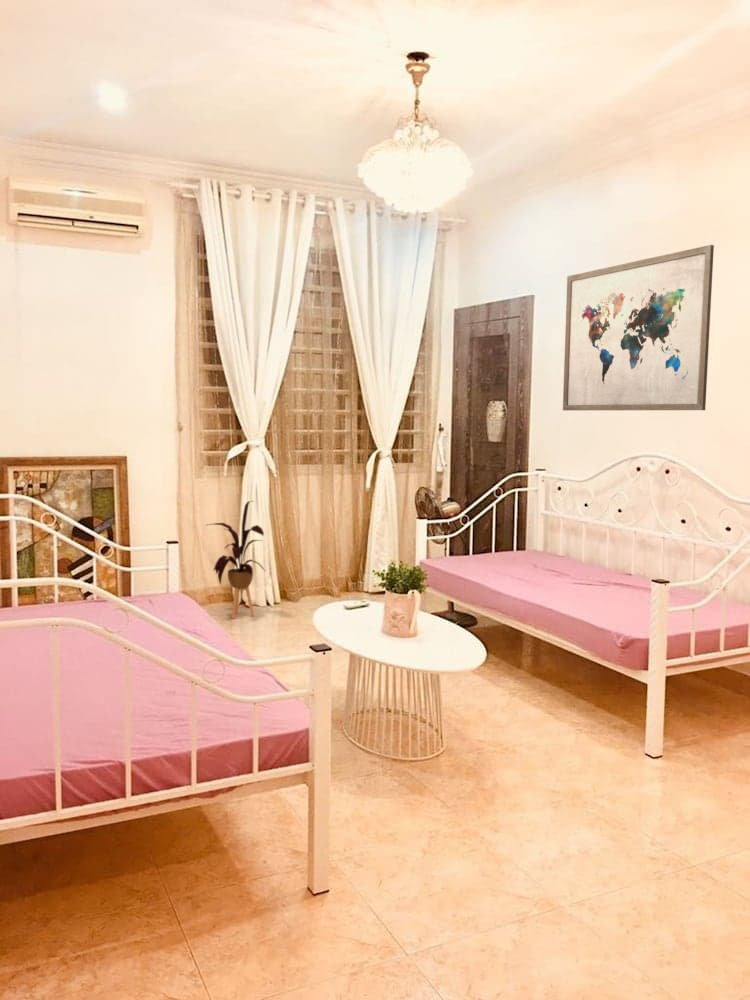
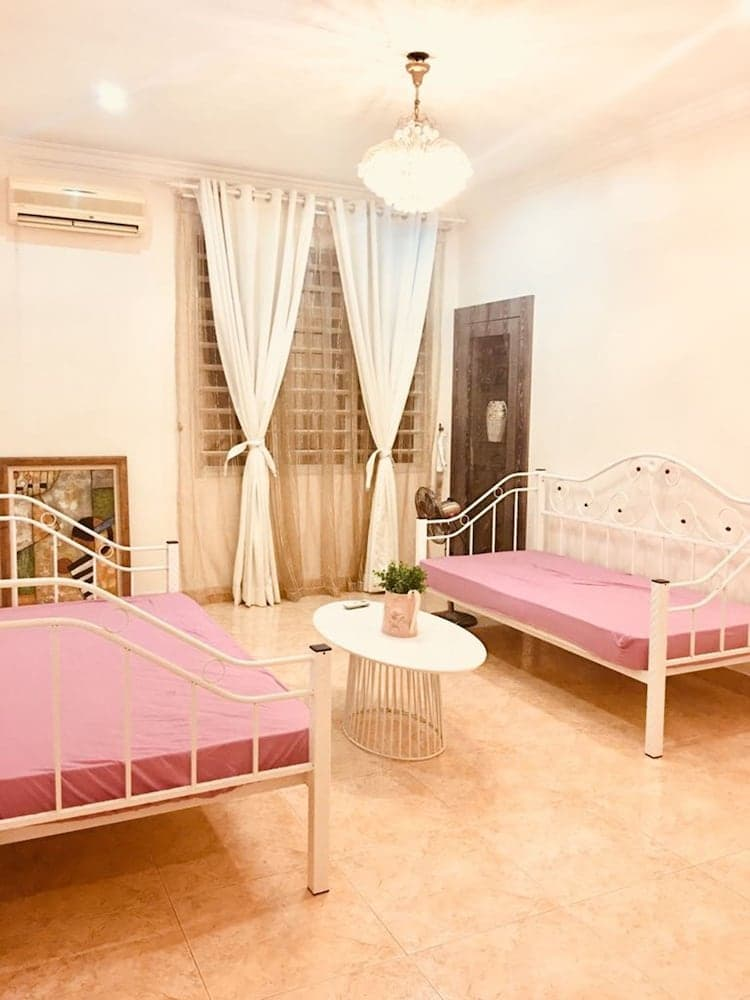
- house plant [207,500,266,619]
- wall art [562,244,715,411]
